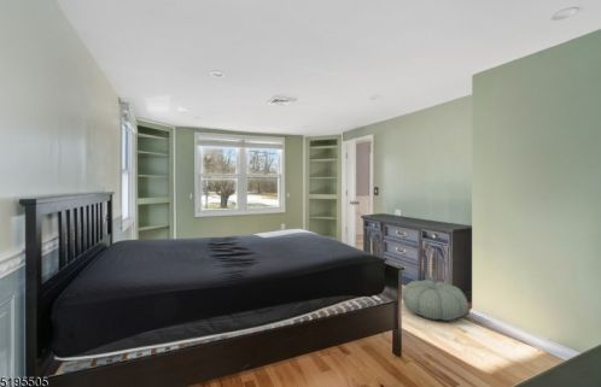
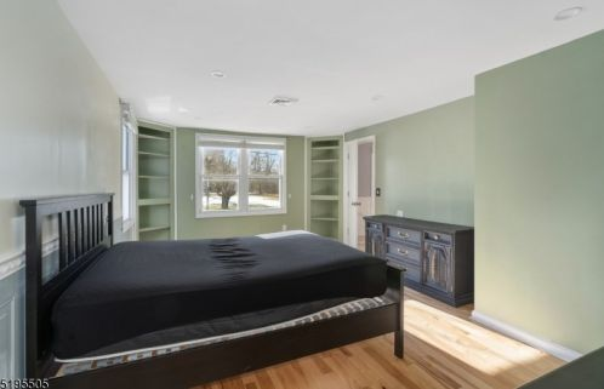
- pouf [401,278,469,322]
